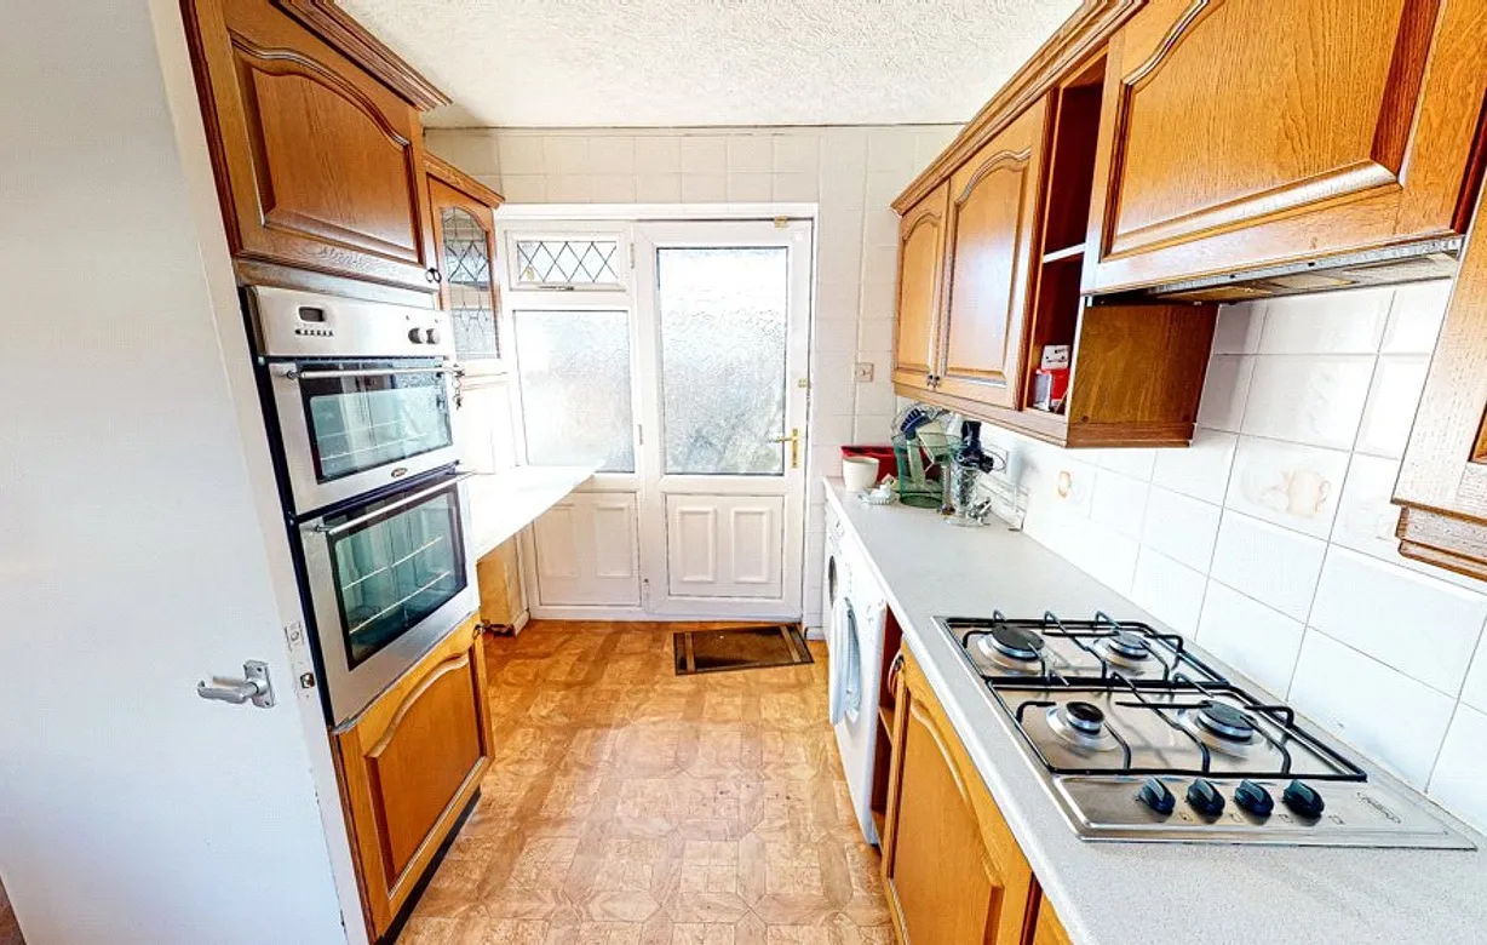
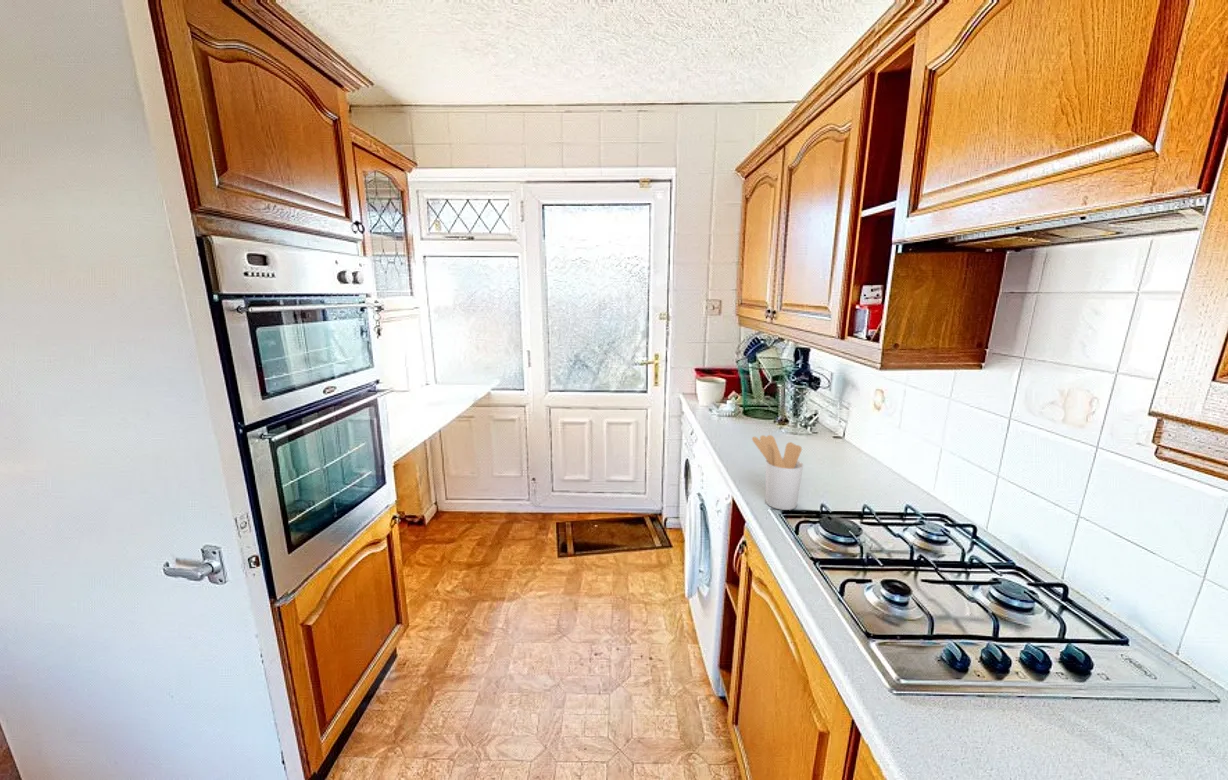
+ utensil holder [751,434,804,511]
